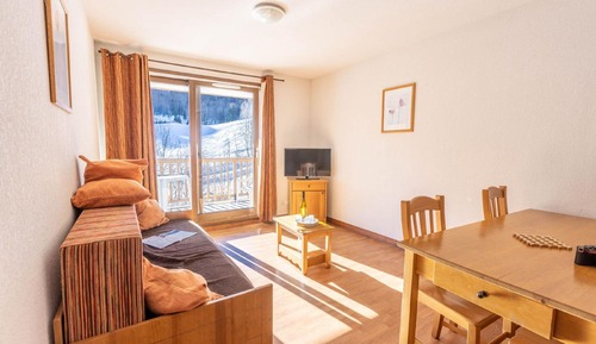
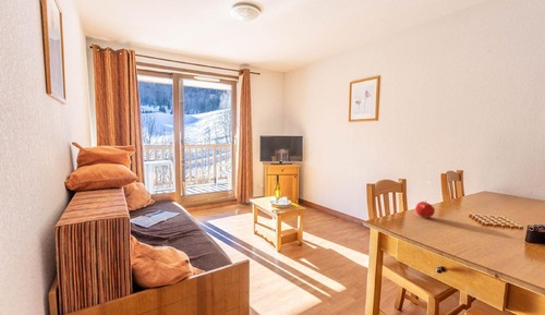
+ fruit [414,199,436,219]
